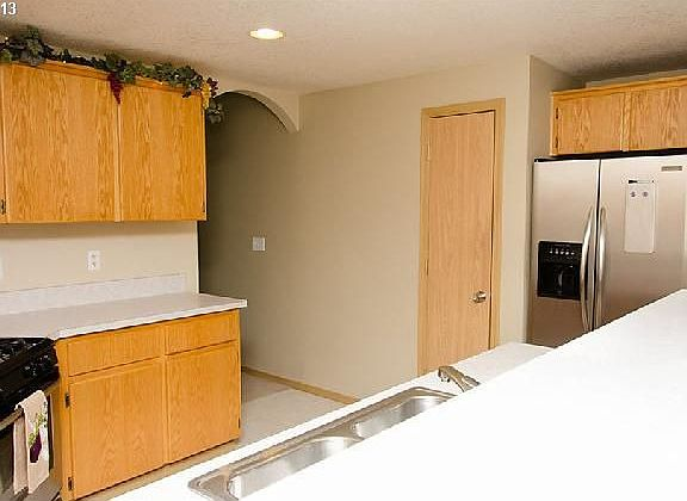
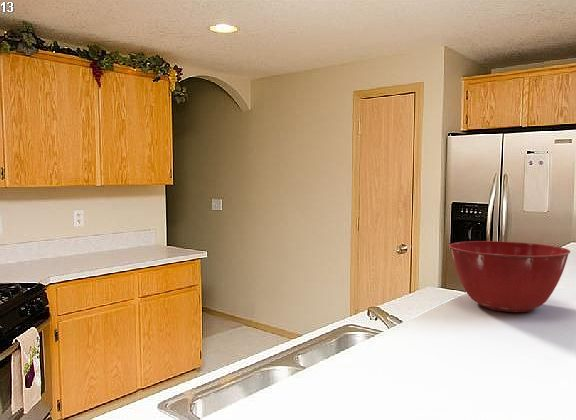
+ mixing bowl [448,240,571,313]
